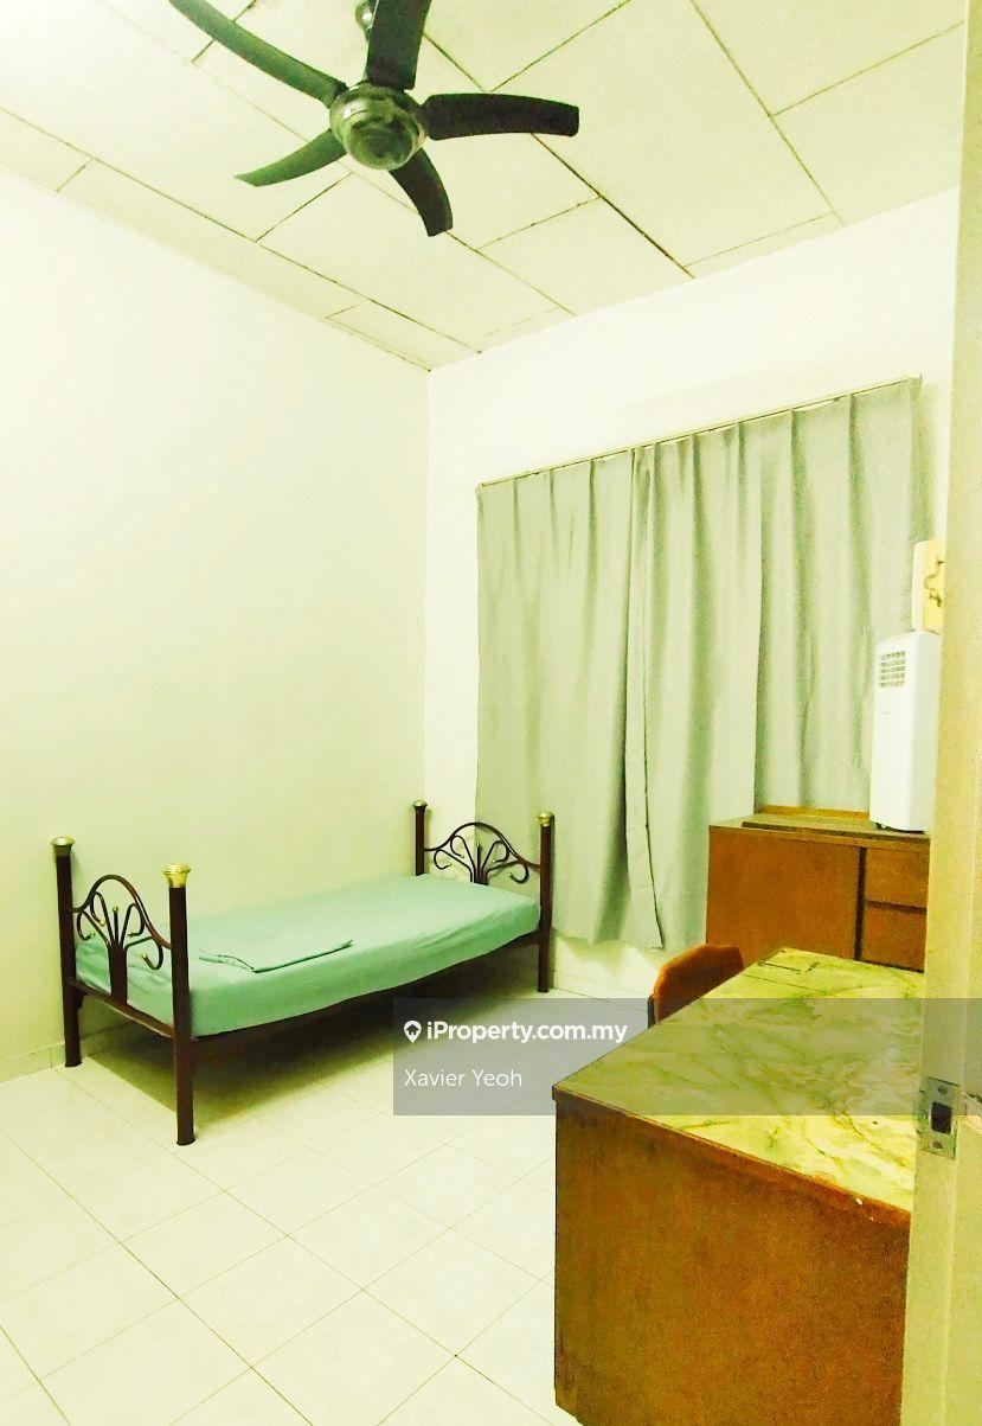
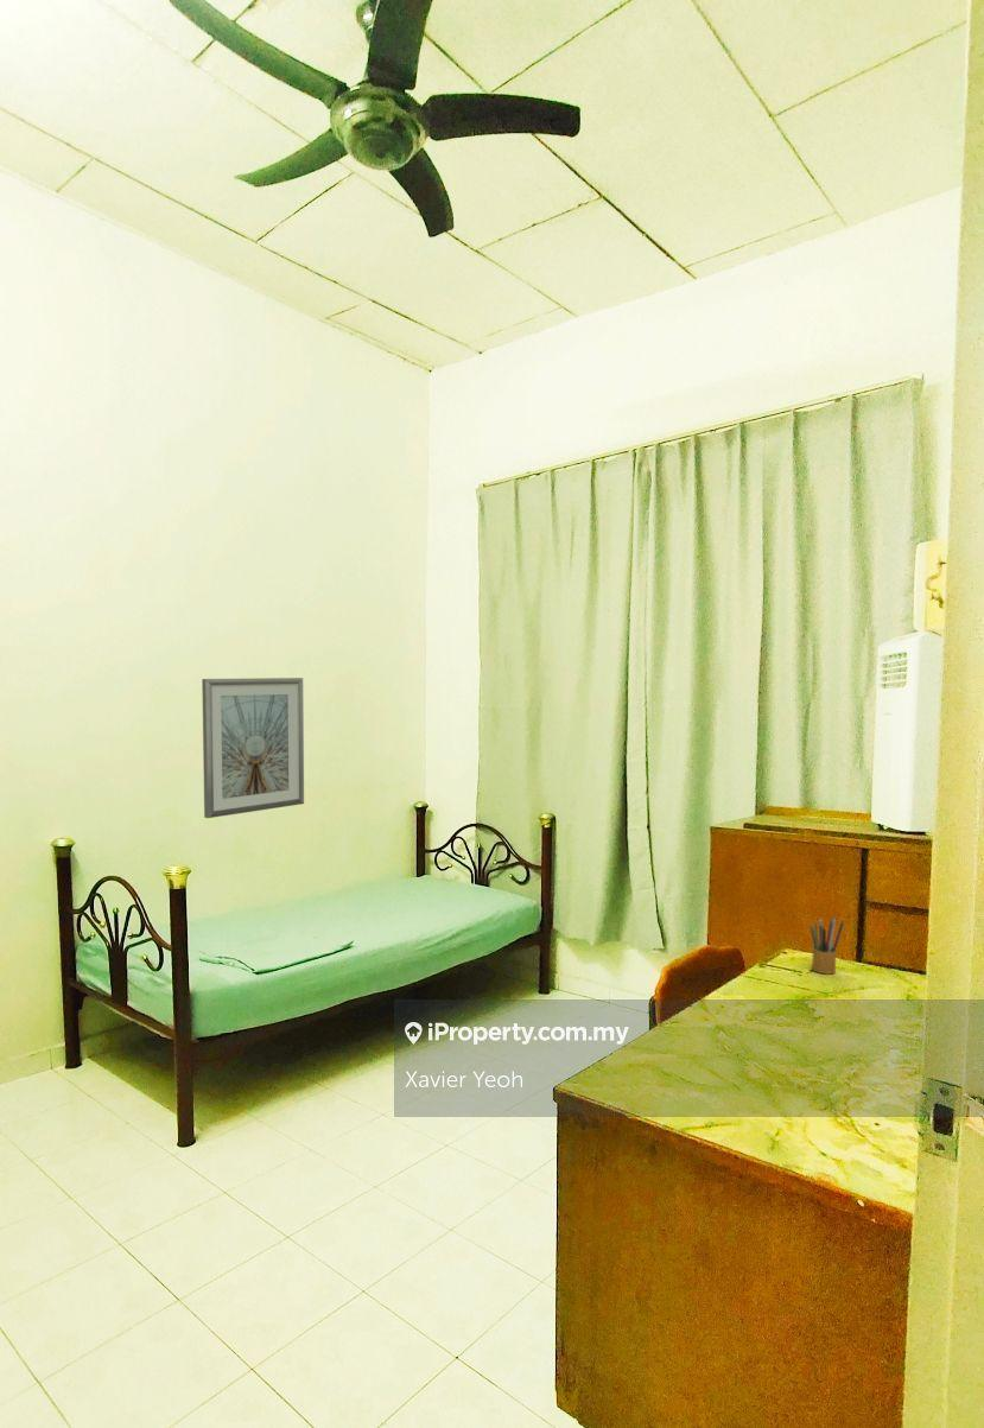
+ picture frame [201,677,305,819]
+ pencil box [810,913,845,976]
